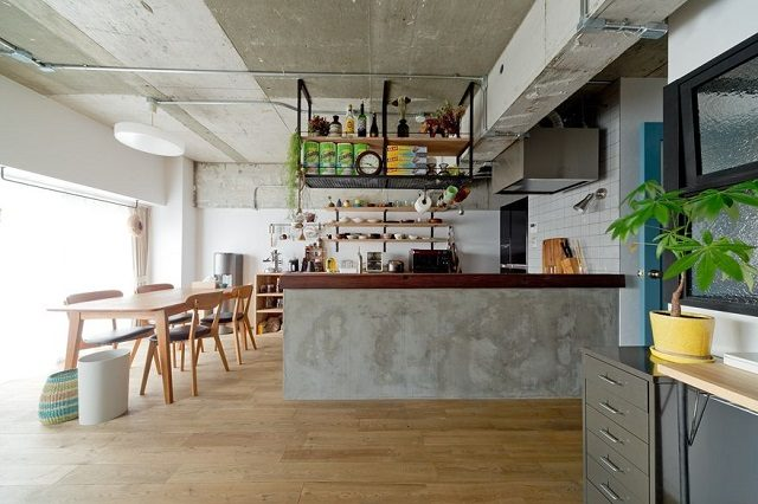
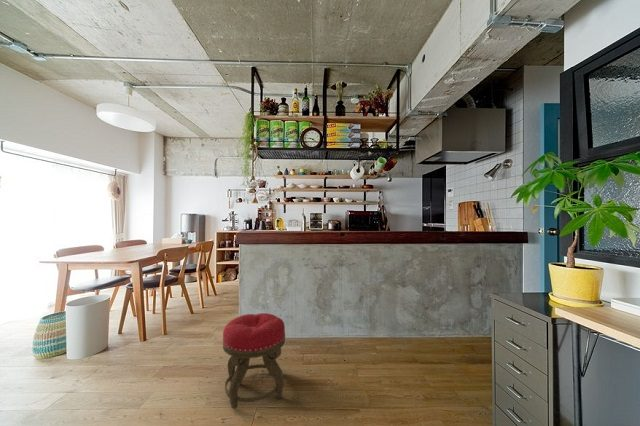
+ stool [222,312,286,410]
